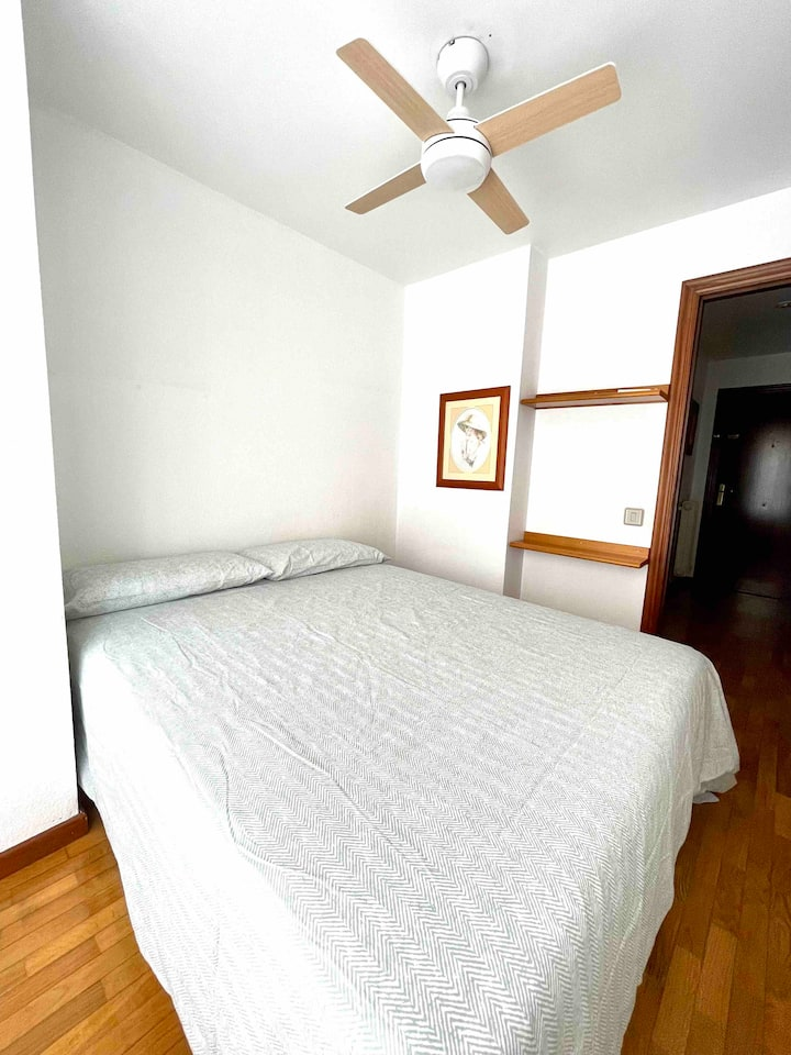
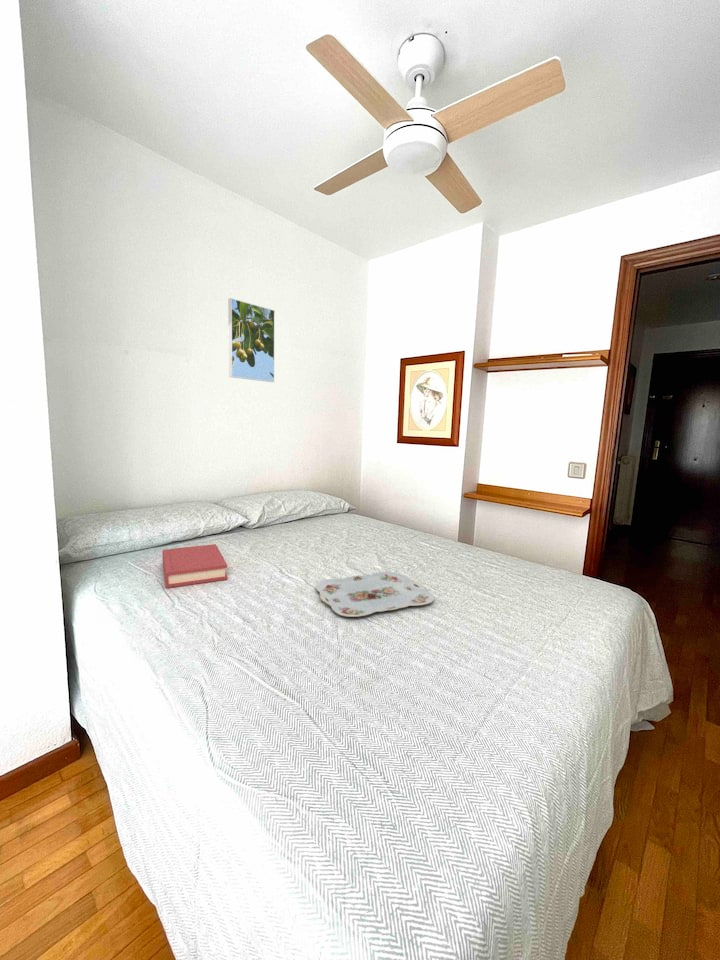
+ hardback book [161,543,228,589]
+ serving tray [314,571,435,618]
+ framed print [227,297,276,383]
